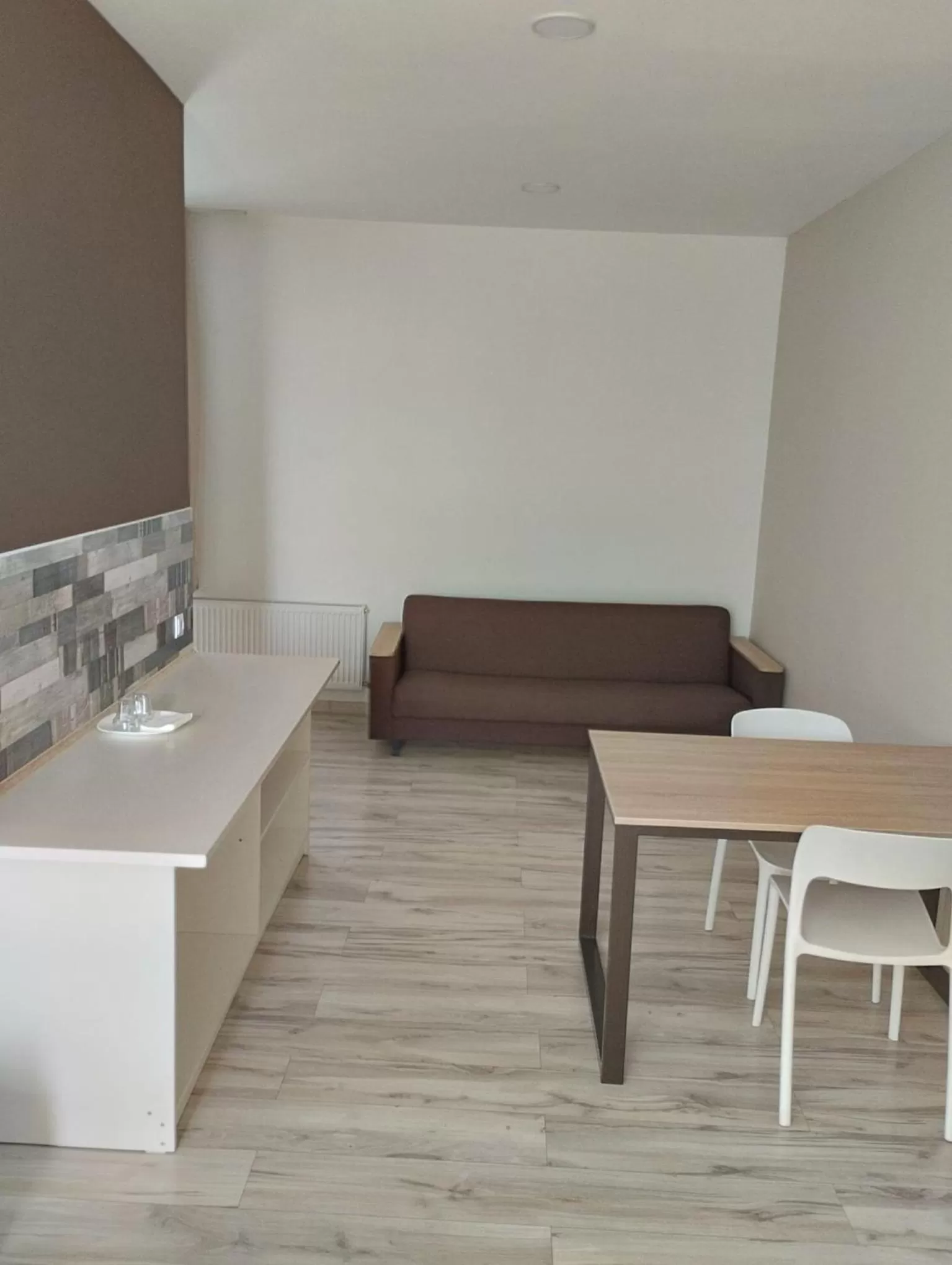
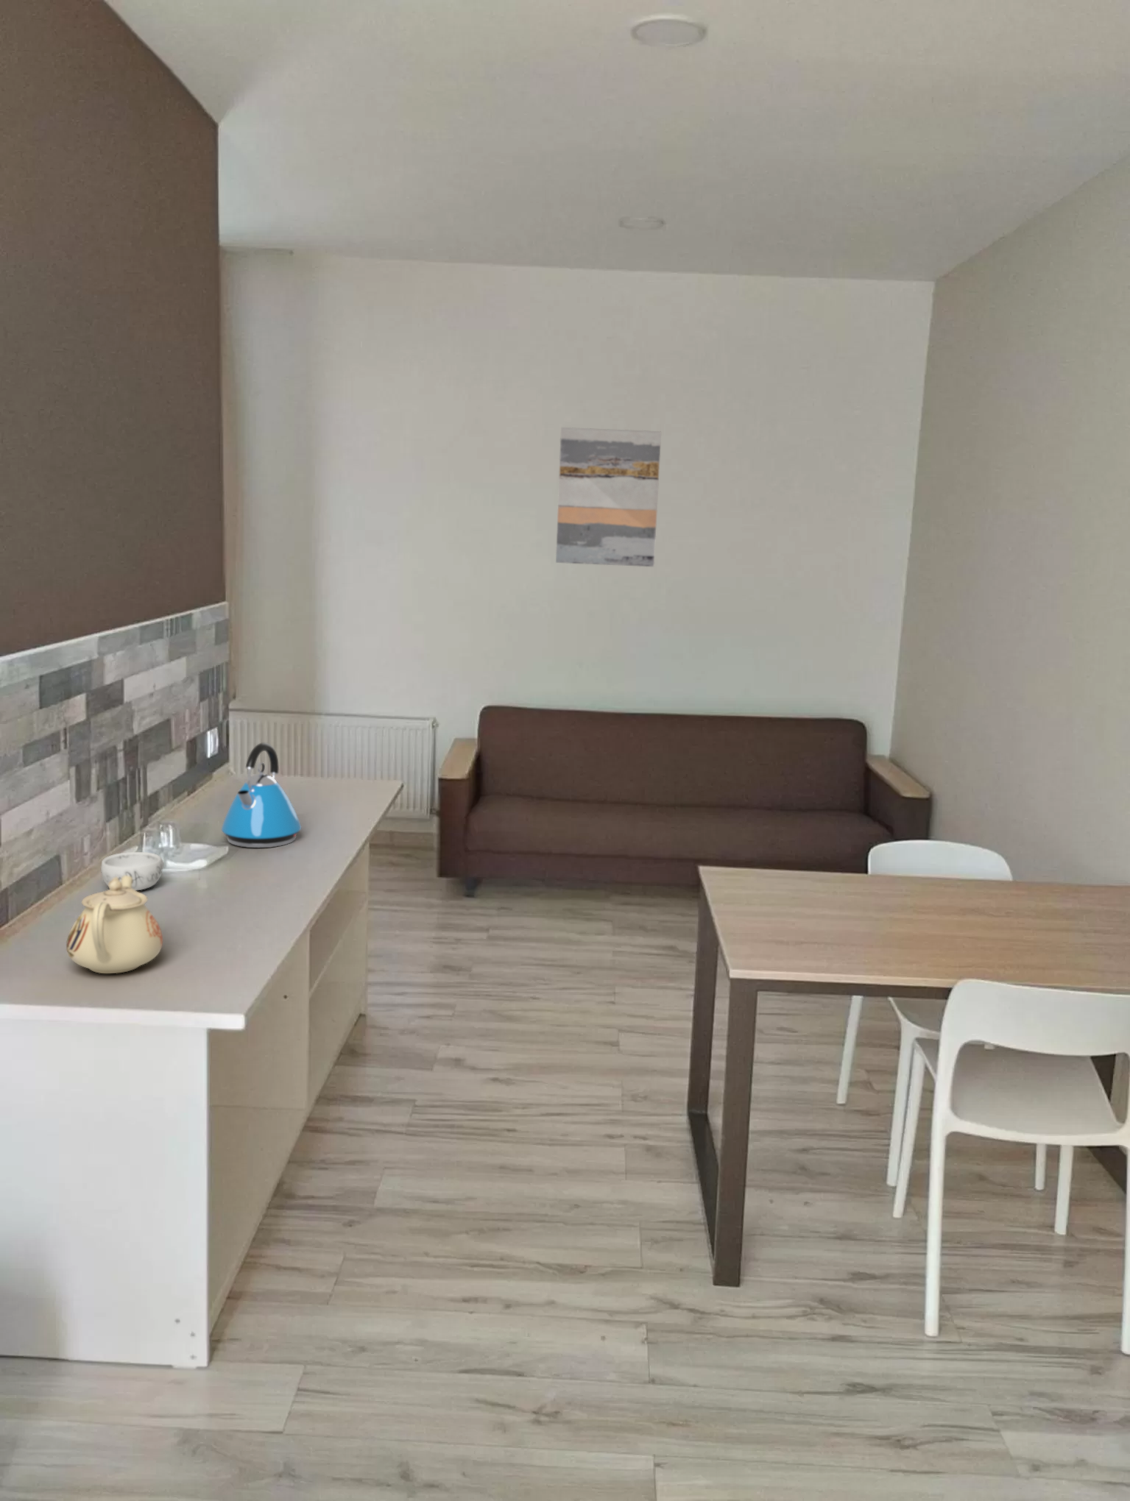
+ teapot [65,876,164,974]
+ wall art [556,427,662,567]
+ decorative bowl [100,851,165,891]
+ kettle [221,742,301,848]
